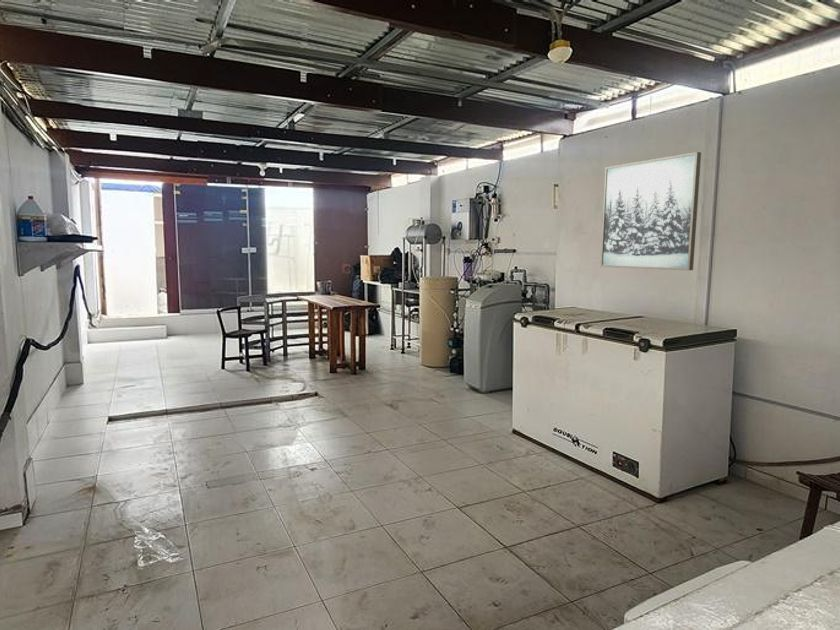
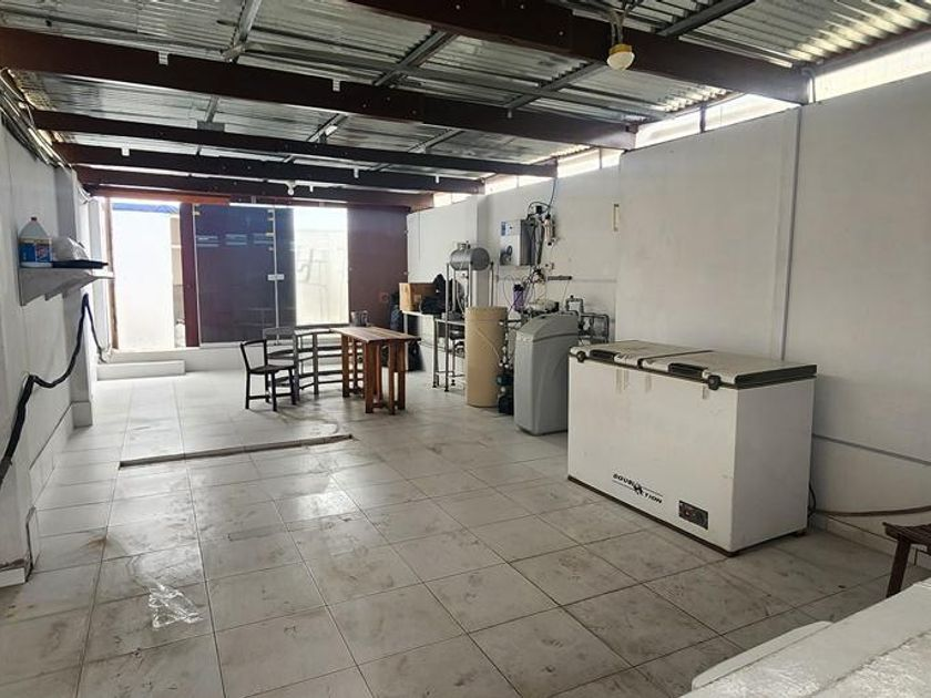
- wall art [599,151,702,271]
